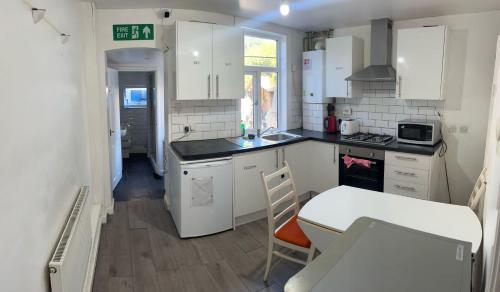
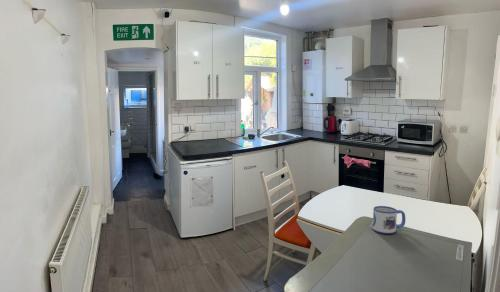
+ mug [371,205,406,235]
